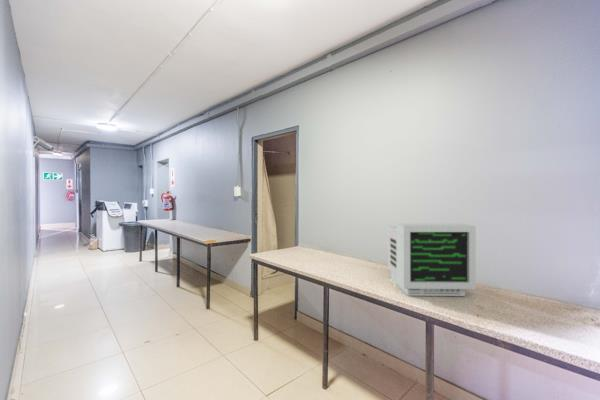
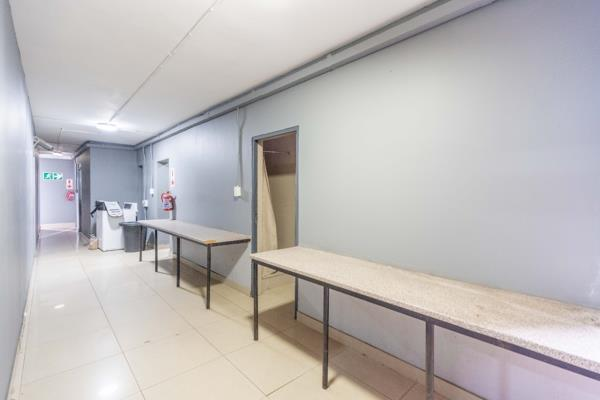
- computer monitor [387,222,477,297]
